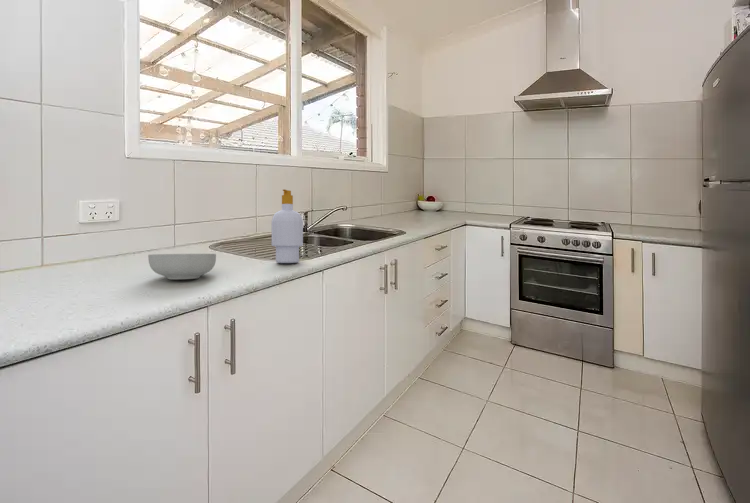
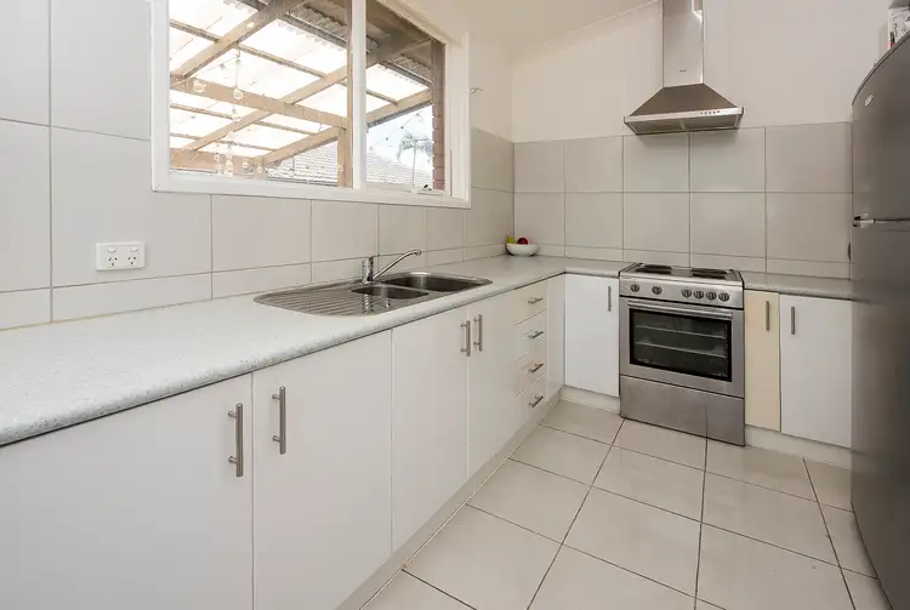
- soap bottle [271,188,304,264]
- cereal bowl [147,252,217,280]
